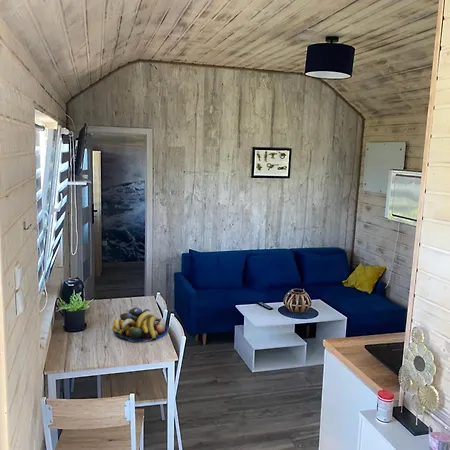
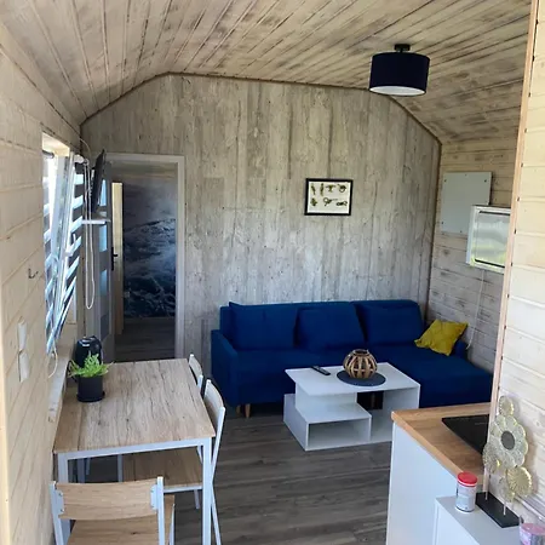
- fruit bowl [111,307,169,343]
